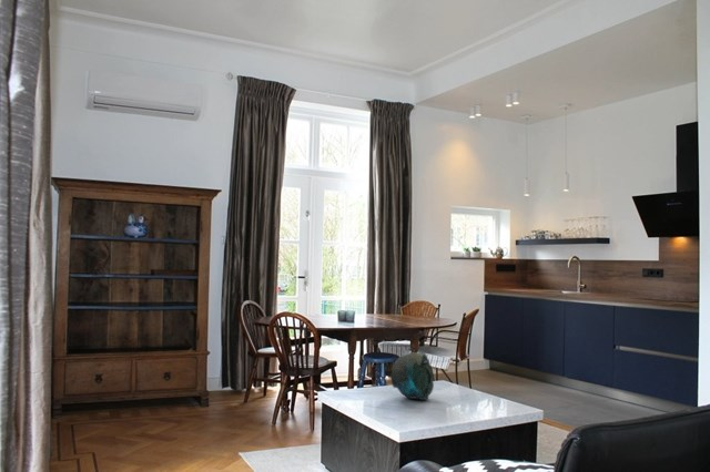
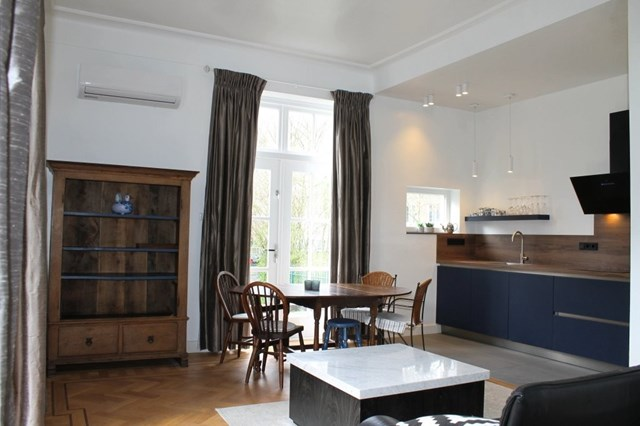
- decorative bowl [389,351,435,401]
